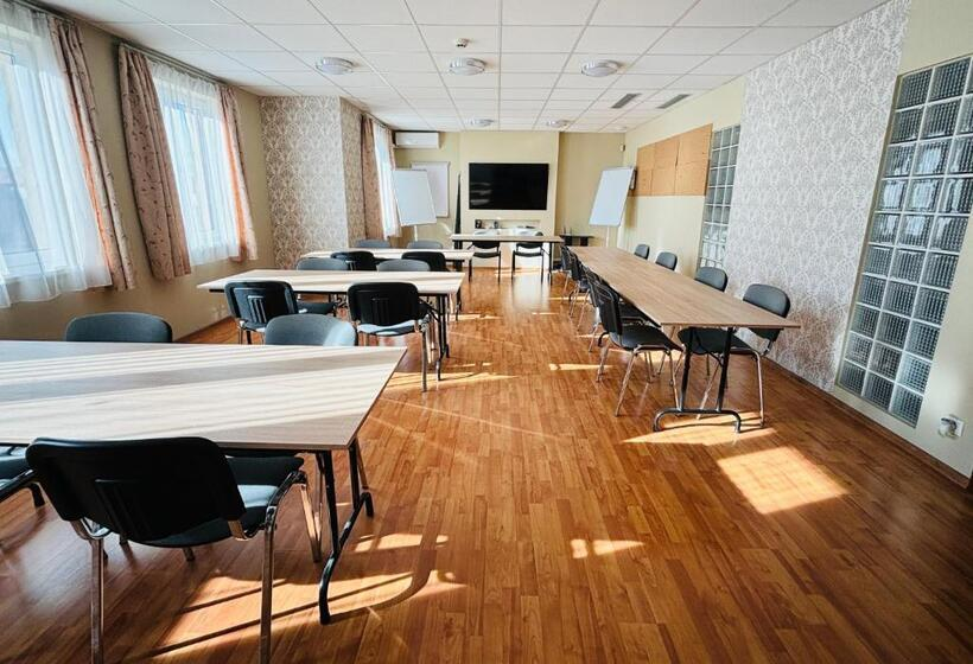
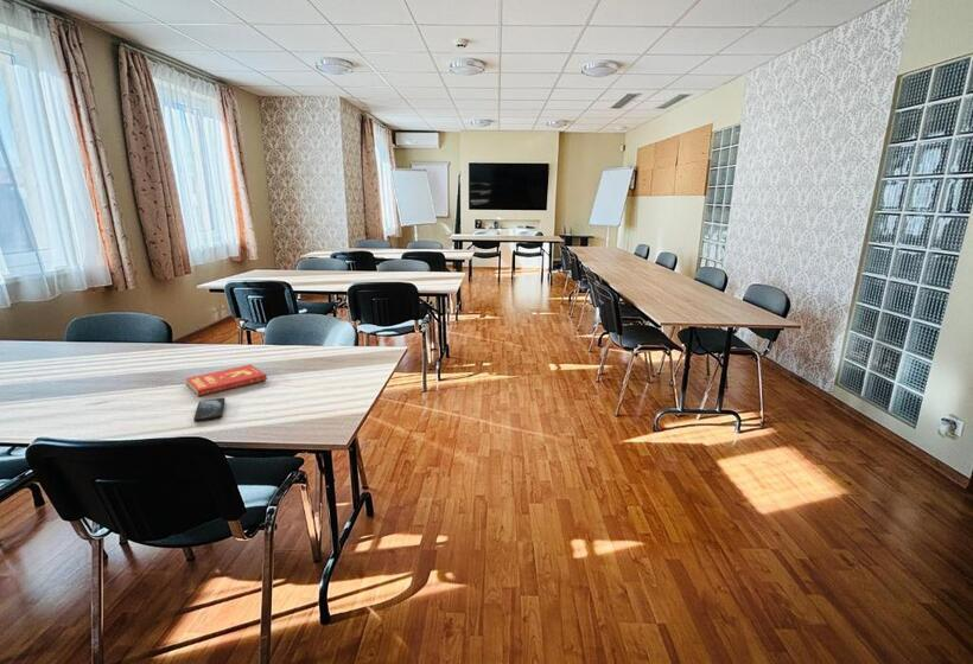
+ book [184,364,268,397]
+ smartphone [192,397,227,423]
